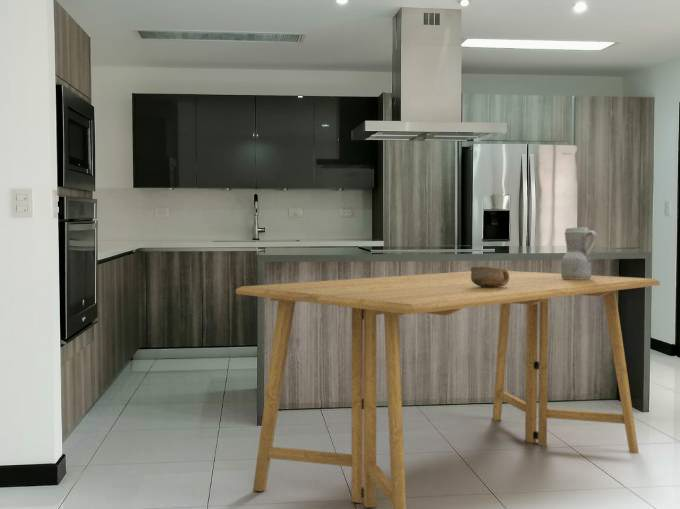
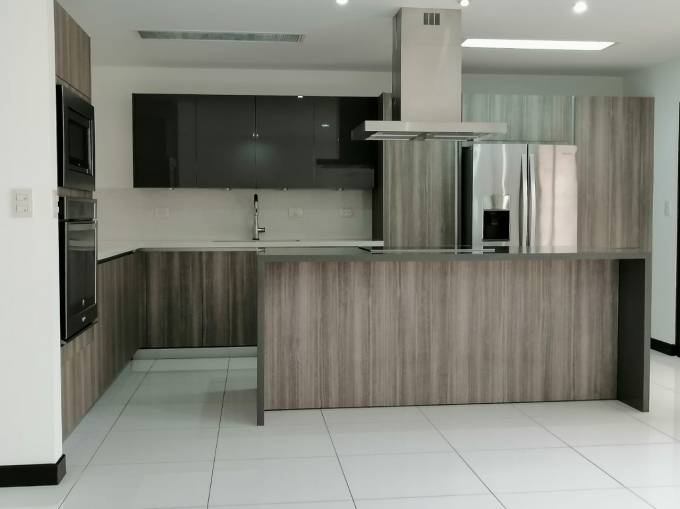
- ceramic pitcher [560,226,598,280]
- dining table [235,270,661,509]
- bowl [470,266,509,288]
